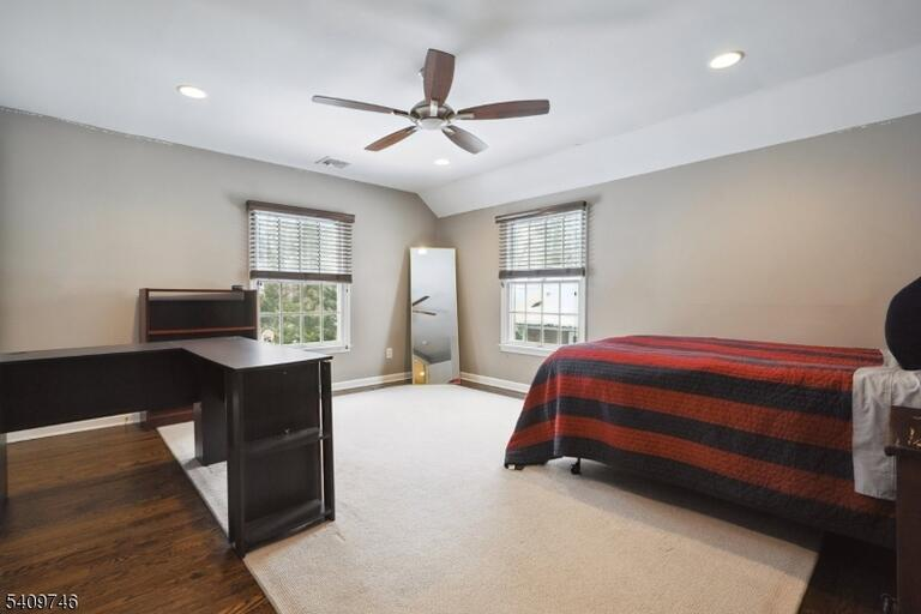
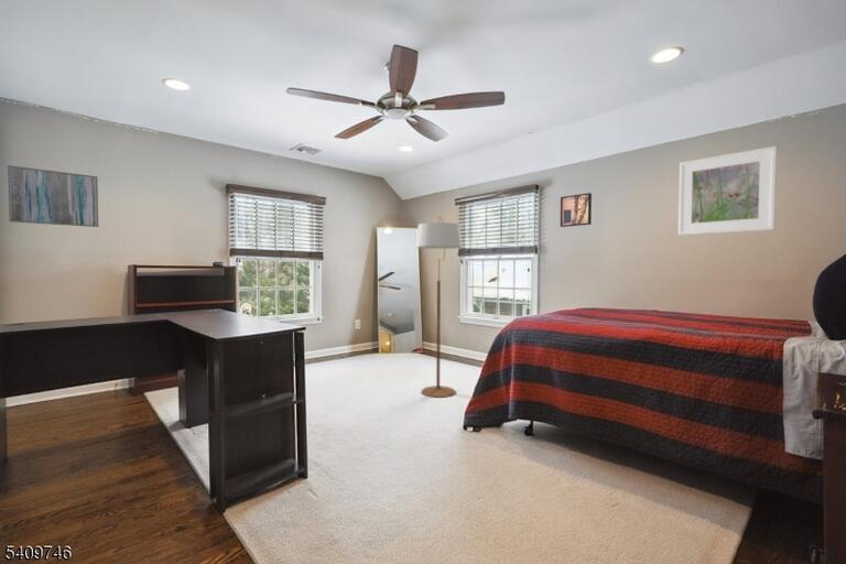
+ floor lamp [414,215,463,399]
+ wall art [7,164,99,228]
+ wall art [560,192,593,228]
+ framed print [677,145,778,236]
